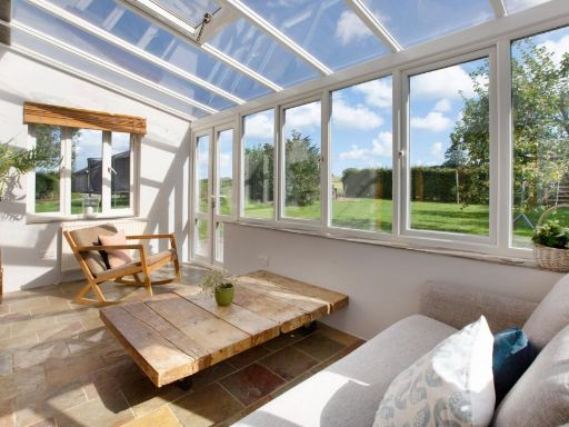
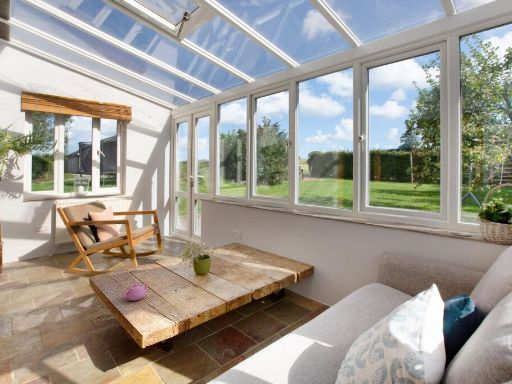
+ teapot [122,282,150,302]
